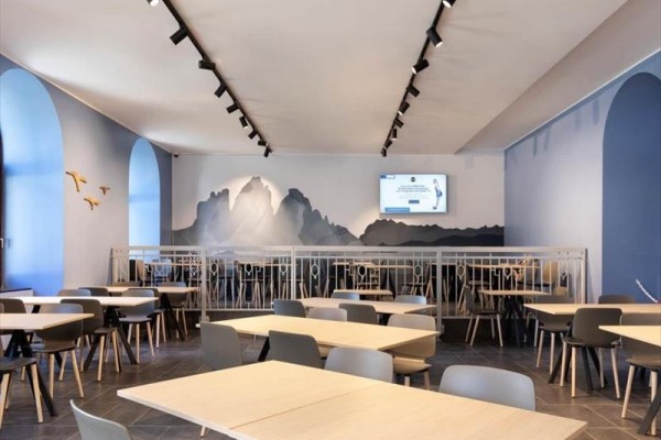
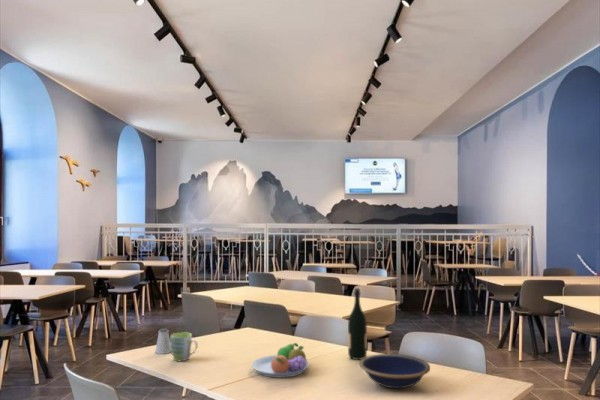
+ saltshaker [154,327,171,355]
+ fruit bowl [251,342,310,378]
+ wine bottle [347,287,368,361]
+ bowl [359,353,431,389]
+ mug [169,331,199,362]
